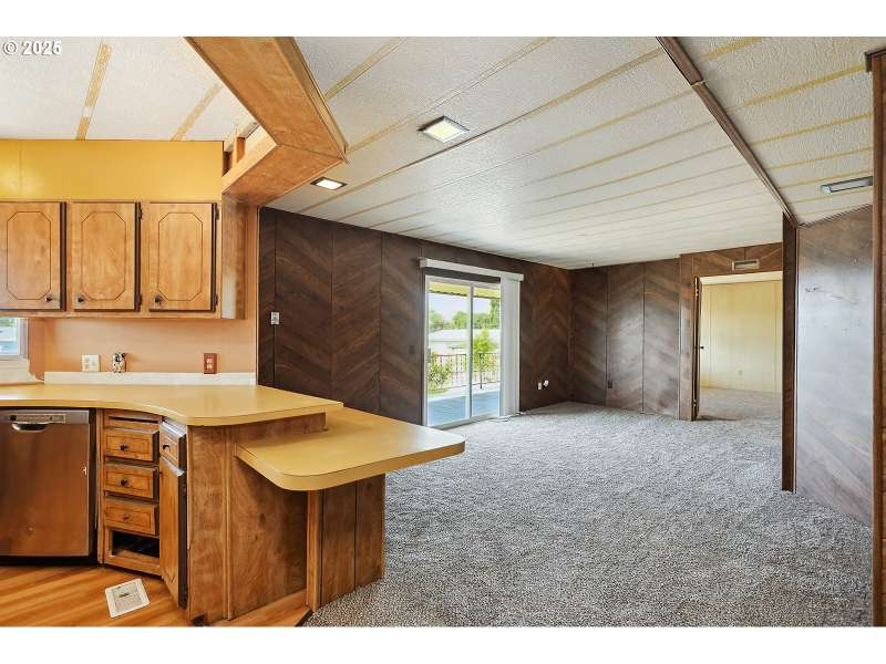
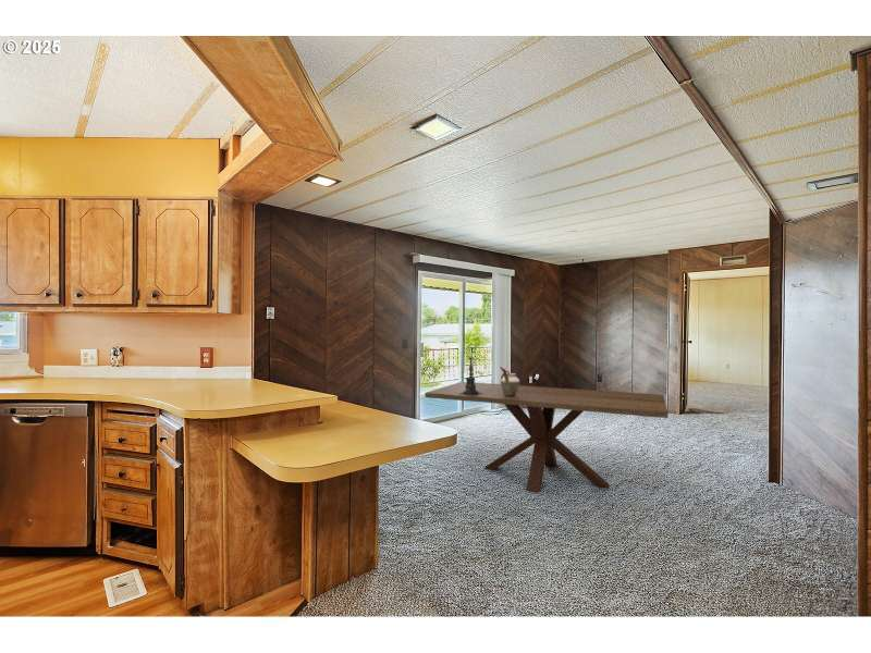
+ dining table [424,381,668,494]
+ candle holder [458,350,482,396]
+ vase [499,366,520,396]
